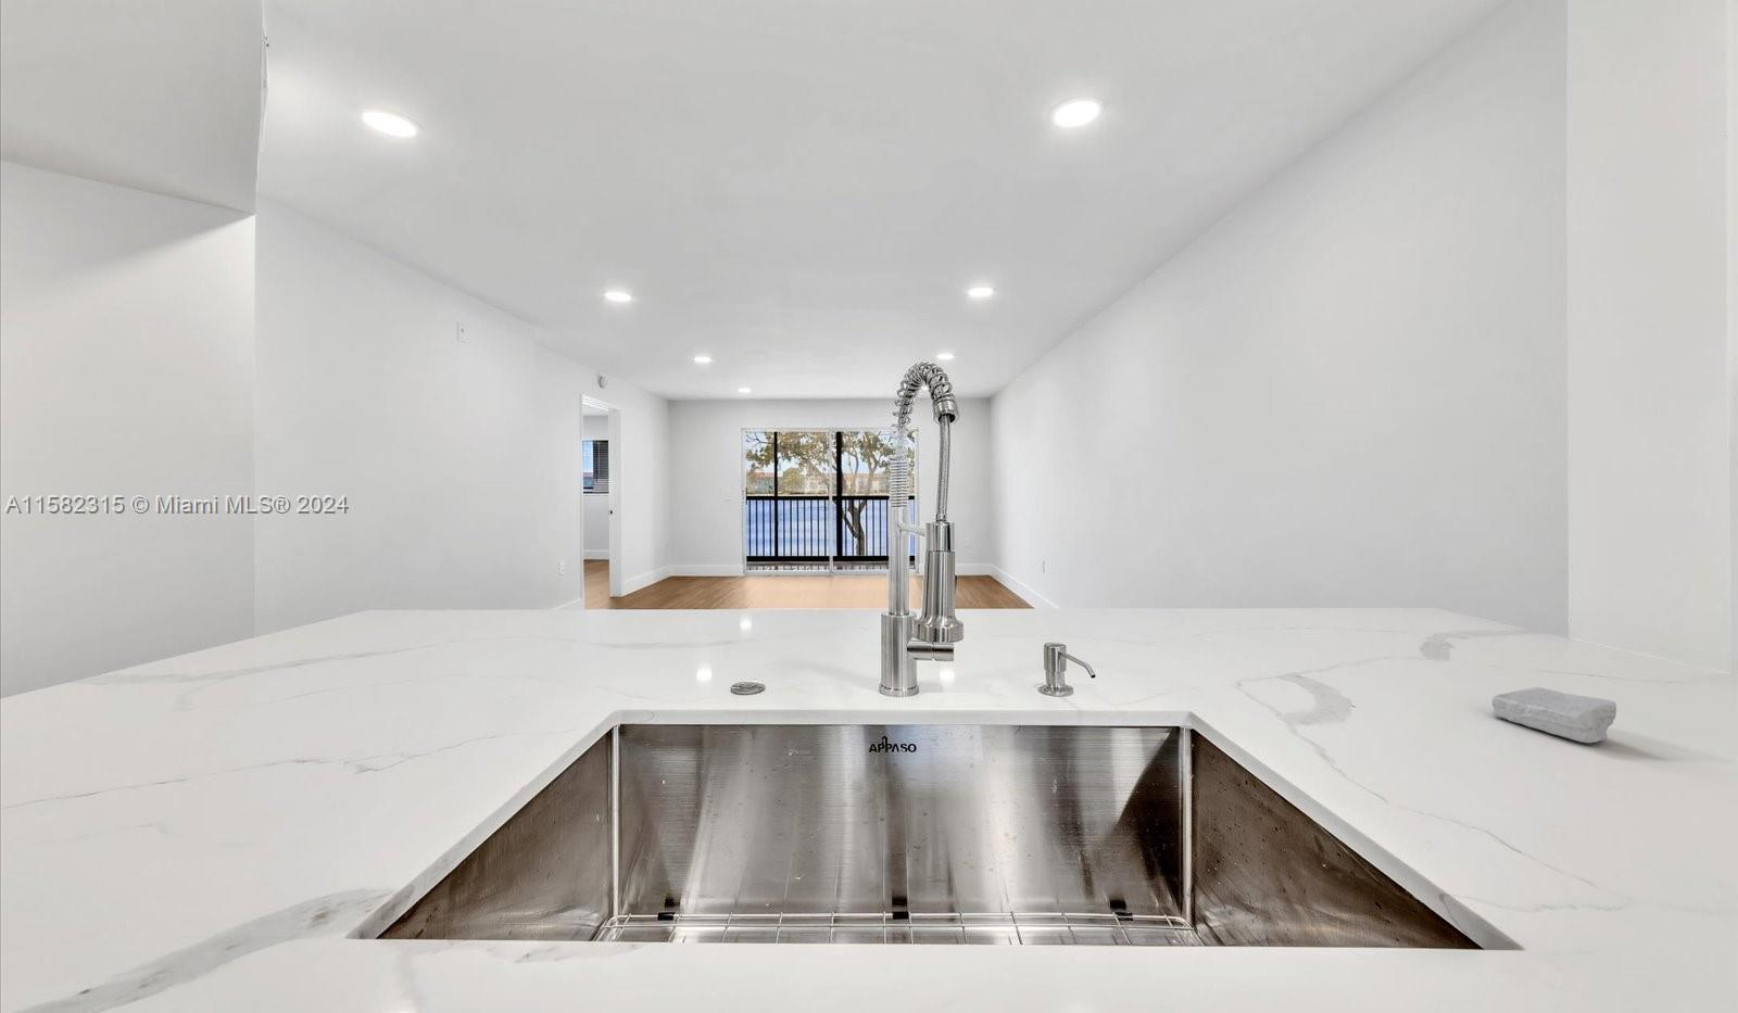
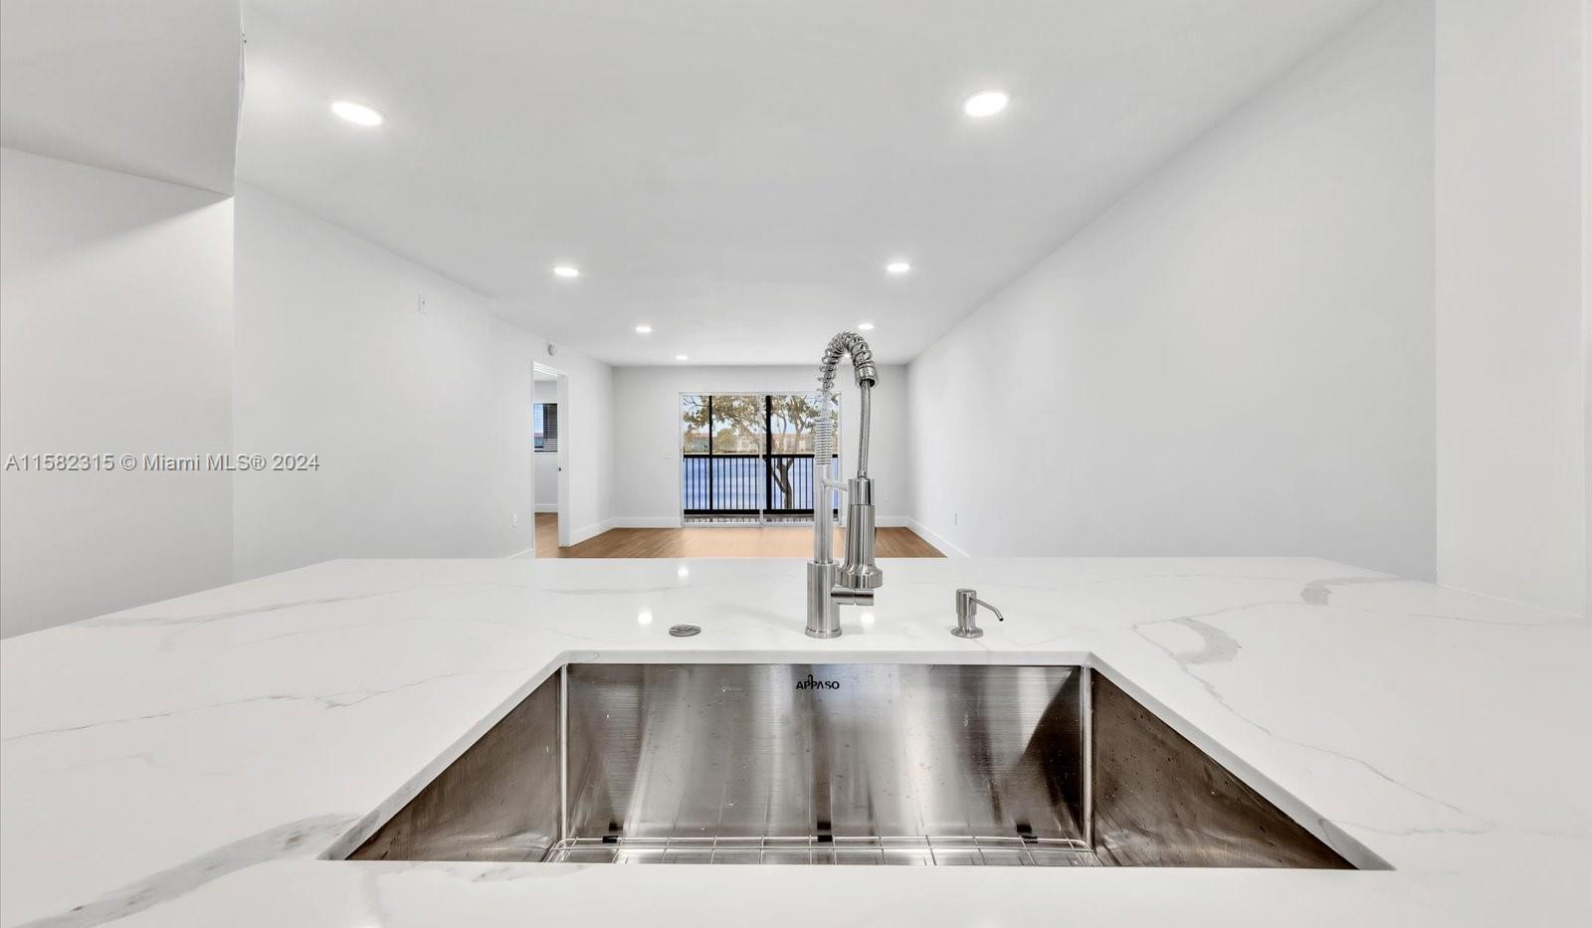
- soap bar [1492,686,1617,744]
